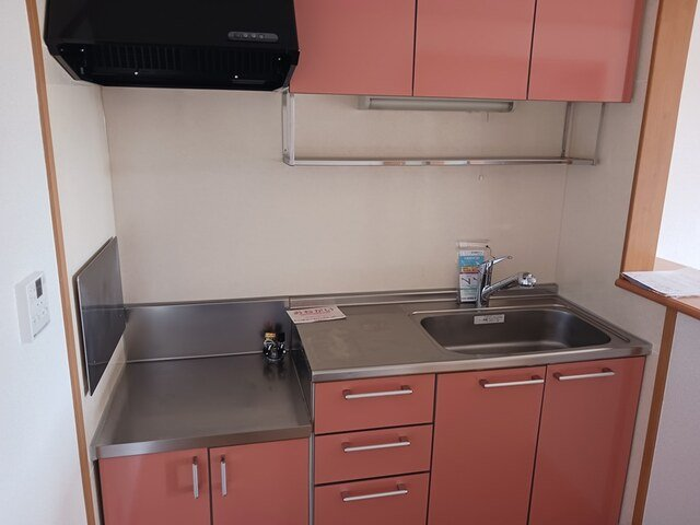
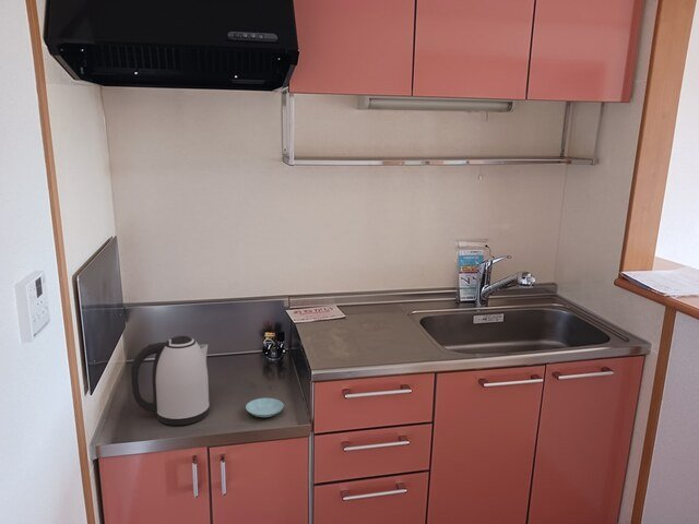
+ saucer [245,397,285,418]
+ kettle [130,335,211,426]
